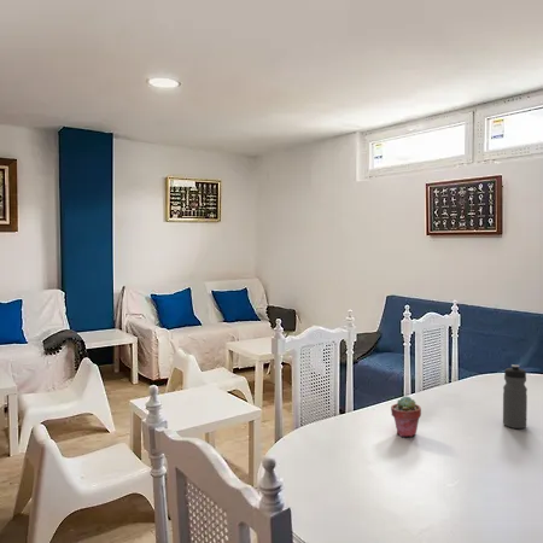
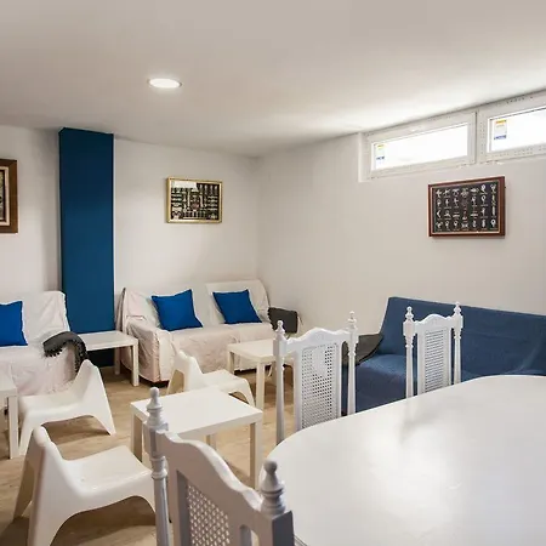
- potted succulent [390,396,422,438]
- water bottle [502,363,529,430]
